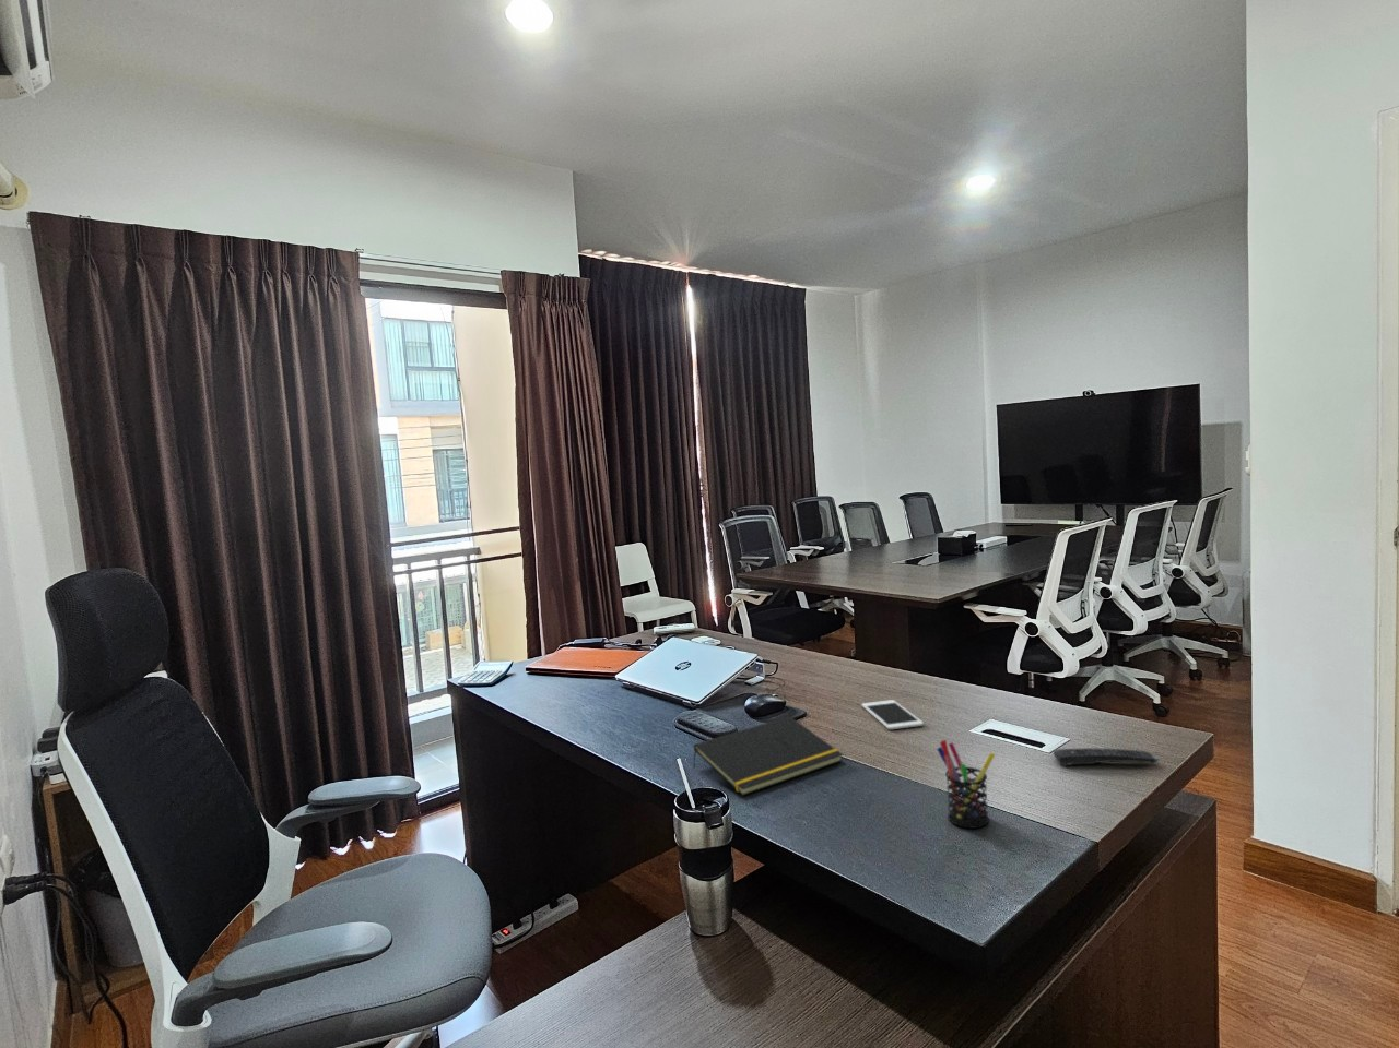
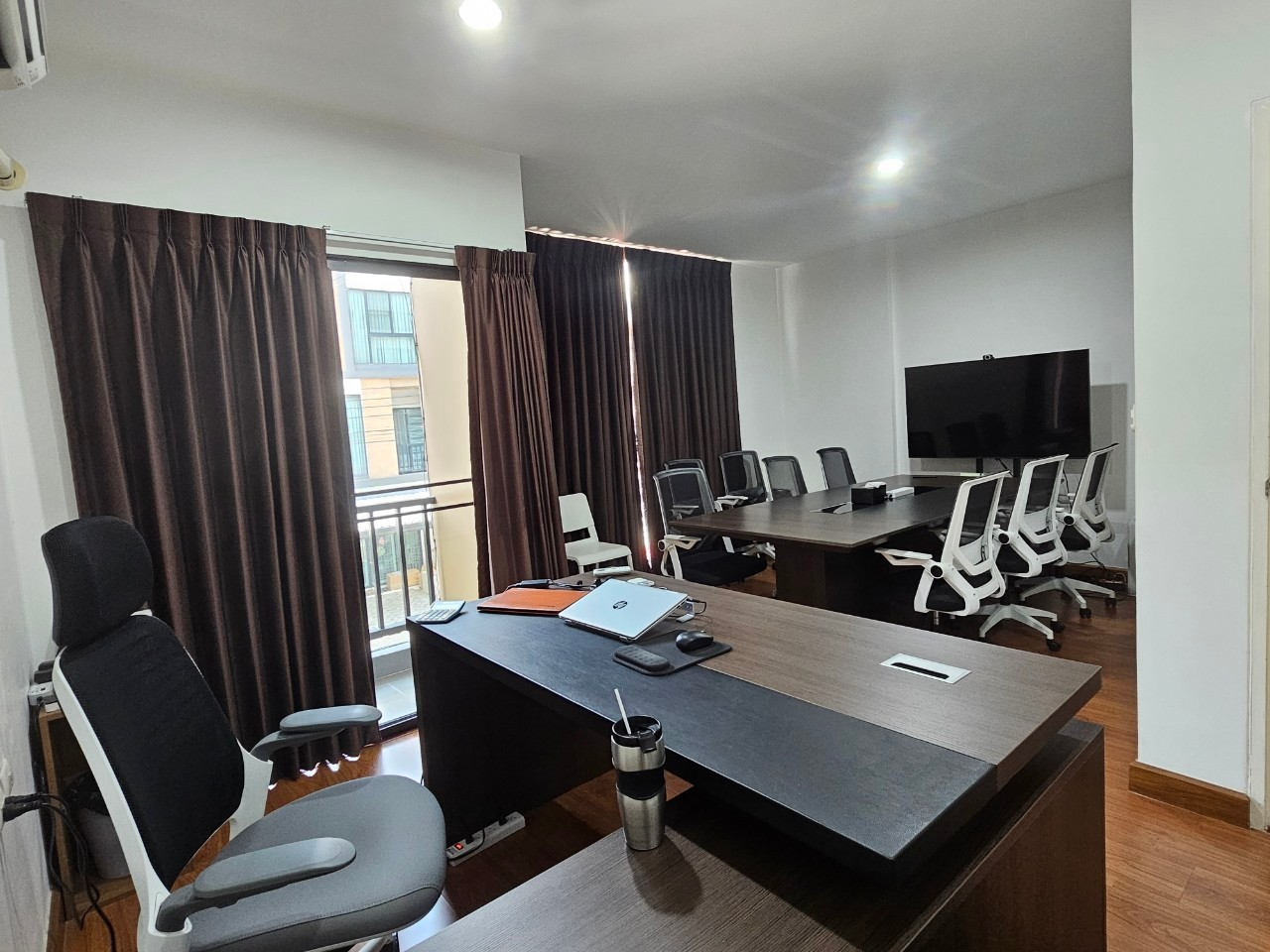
- notepad [692,716,844,797]
- remote control [1052,746,1161,767]
- pen holder [935,739,996,830]
- cell phone [860,699,924,730]
